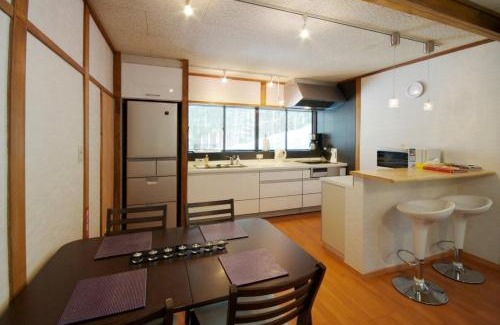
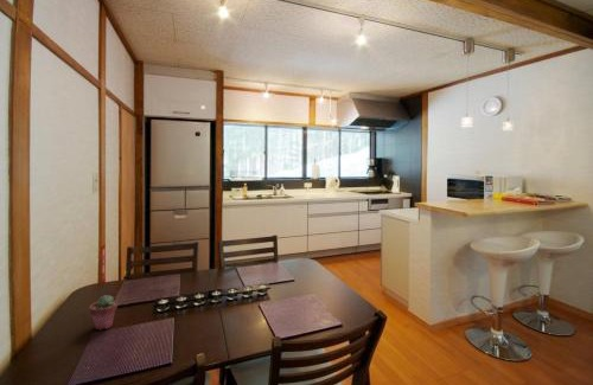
+ potted succulent [88,294,119,331]
